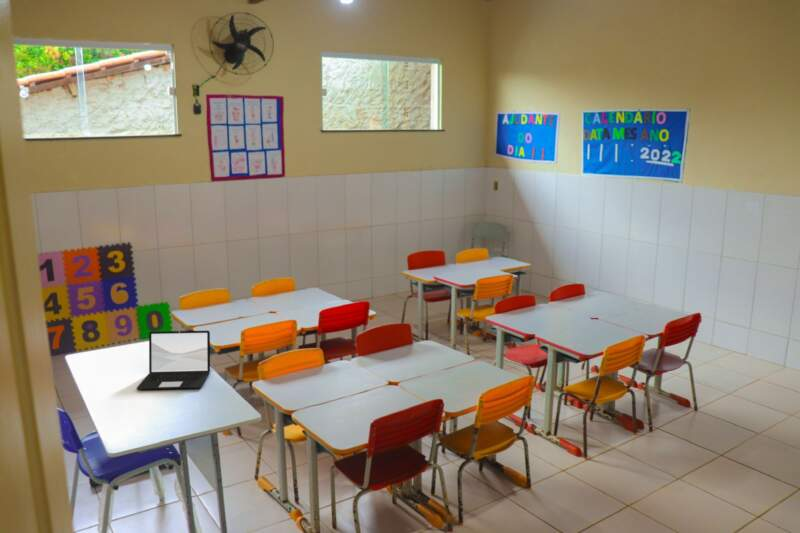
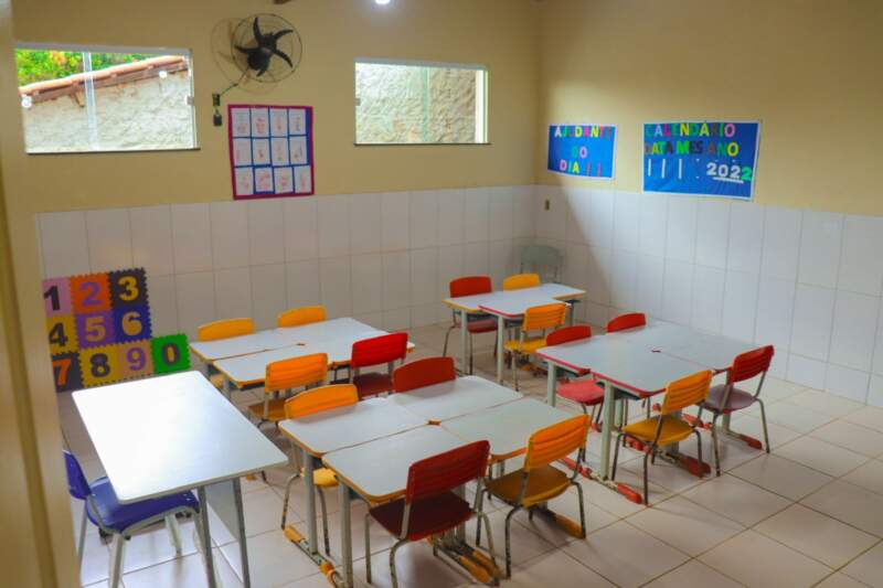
- laptop [135,330,211,390]
